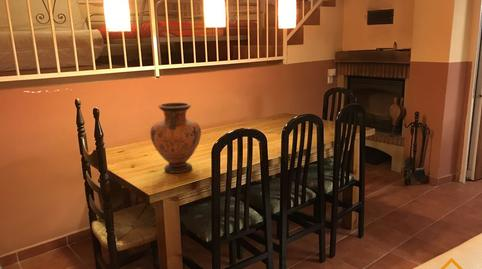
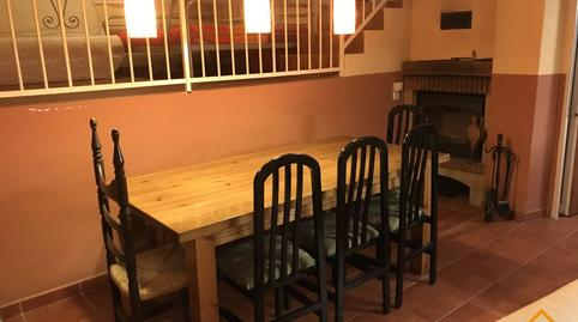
- vase [149,102,202,174]
